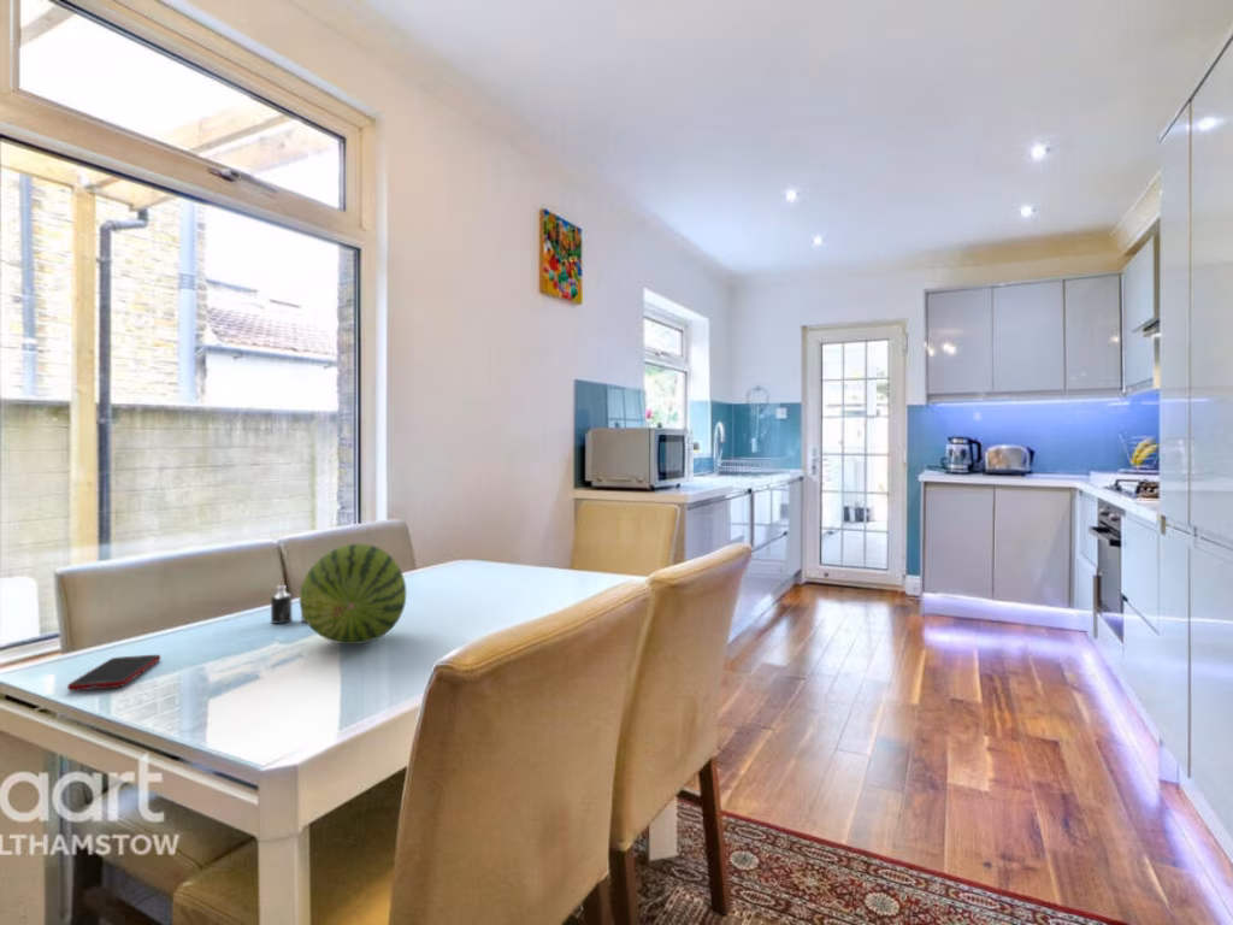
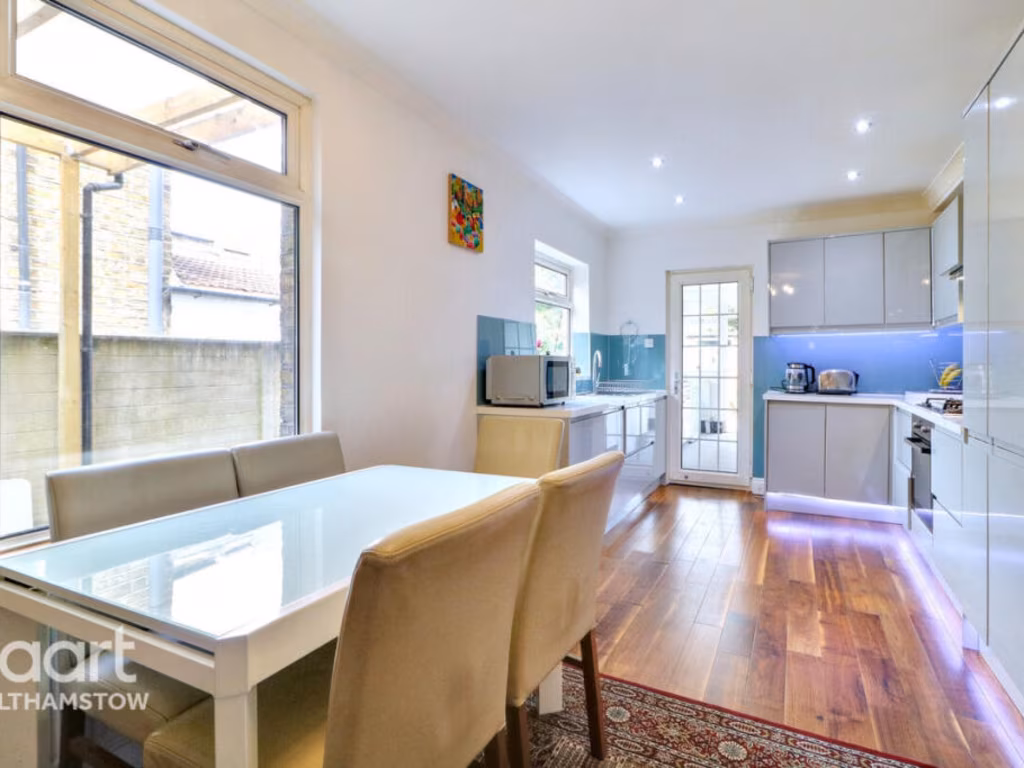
- fruit [299,542,407,646]
- candle [270,584,307,625]
- cell phone [66,654,161,693]
